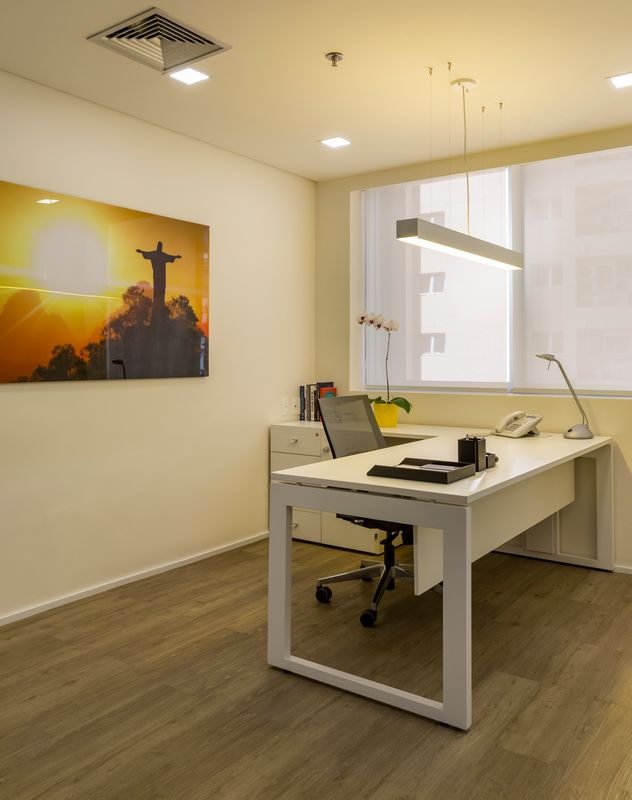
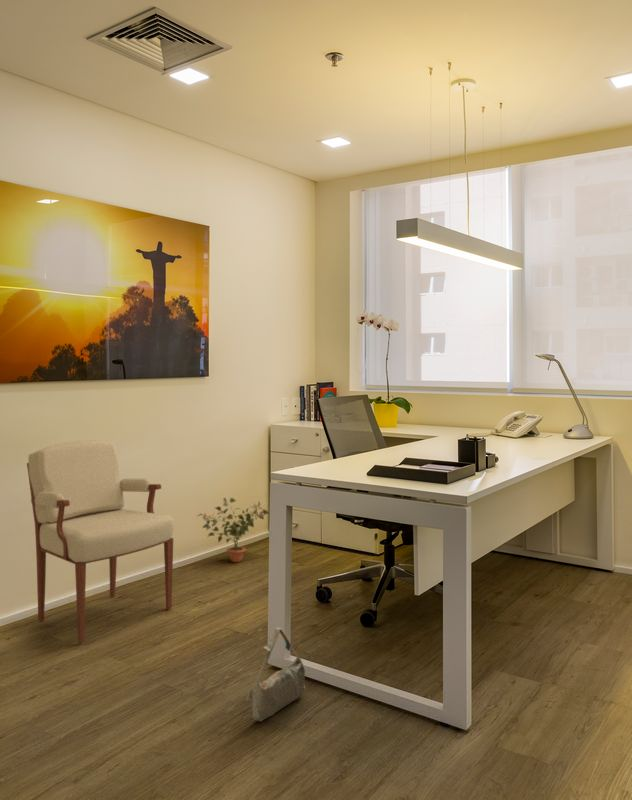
+ bag [245,626,306,723]
+ potted plant [197,497,270,563]
+ armchair [26,439,175,644]
